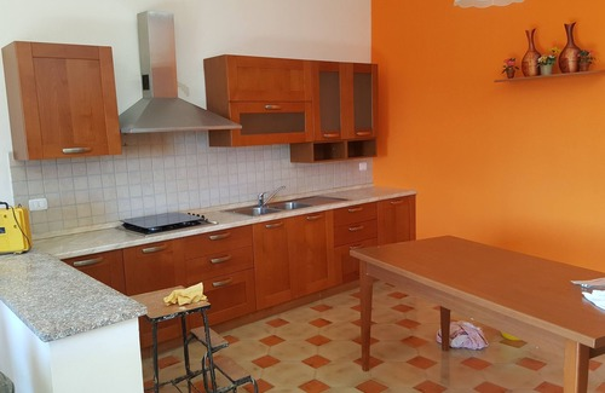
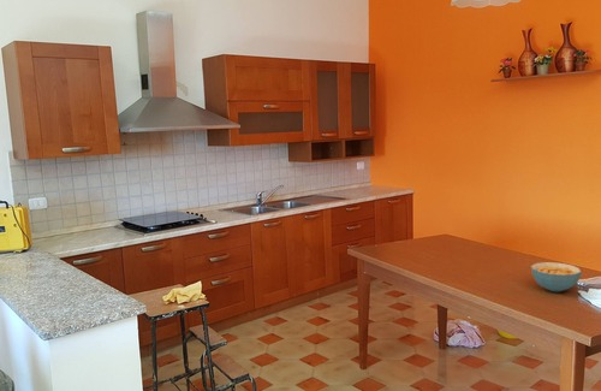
+ cereal bowl [530,261,582,294]
